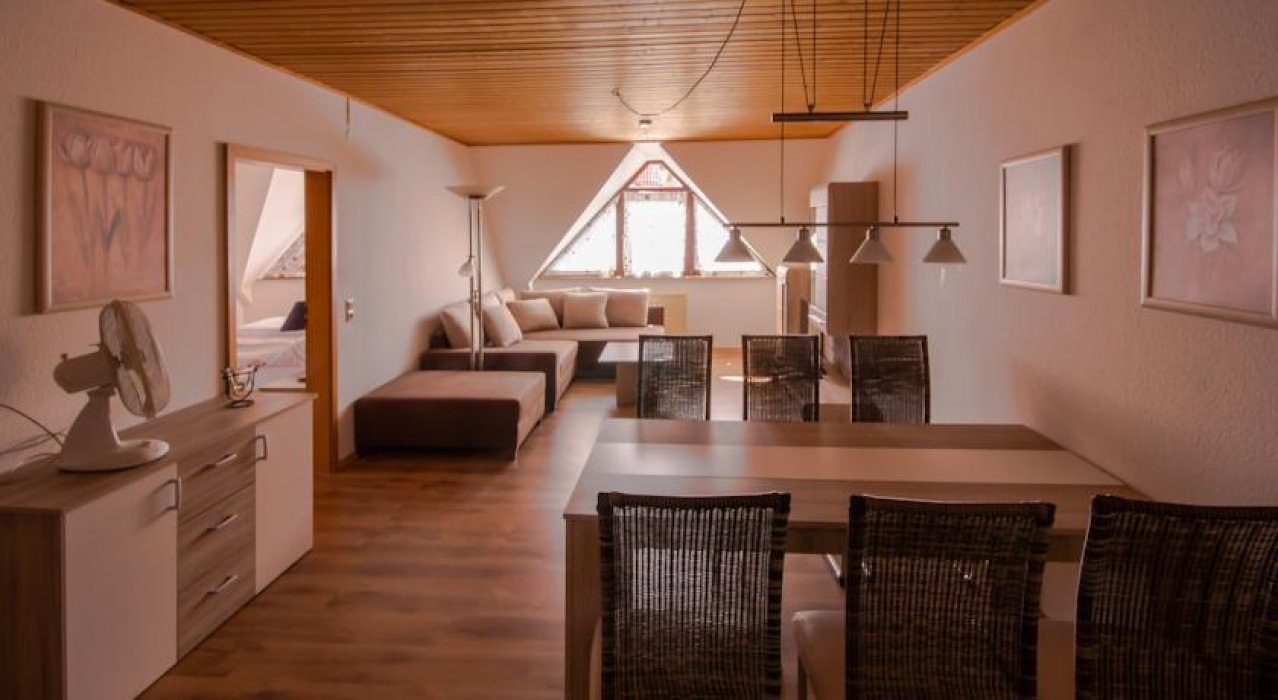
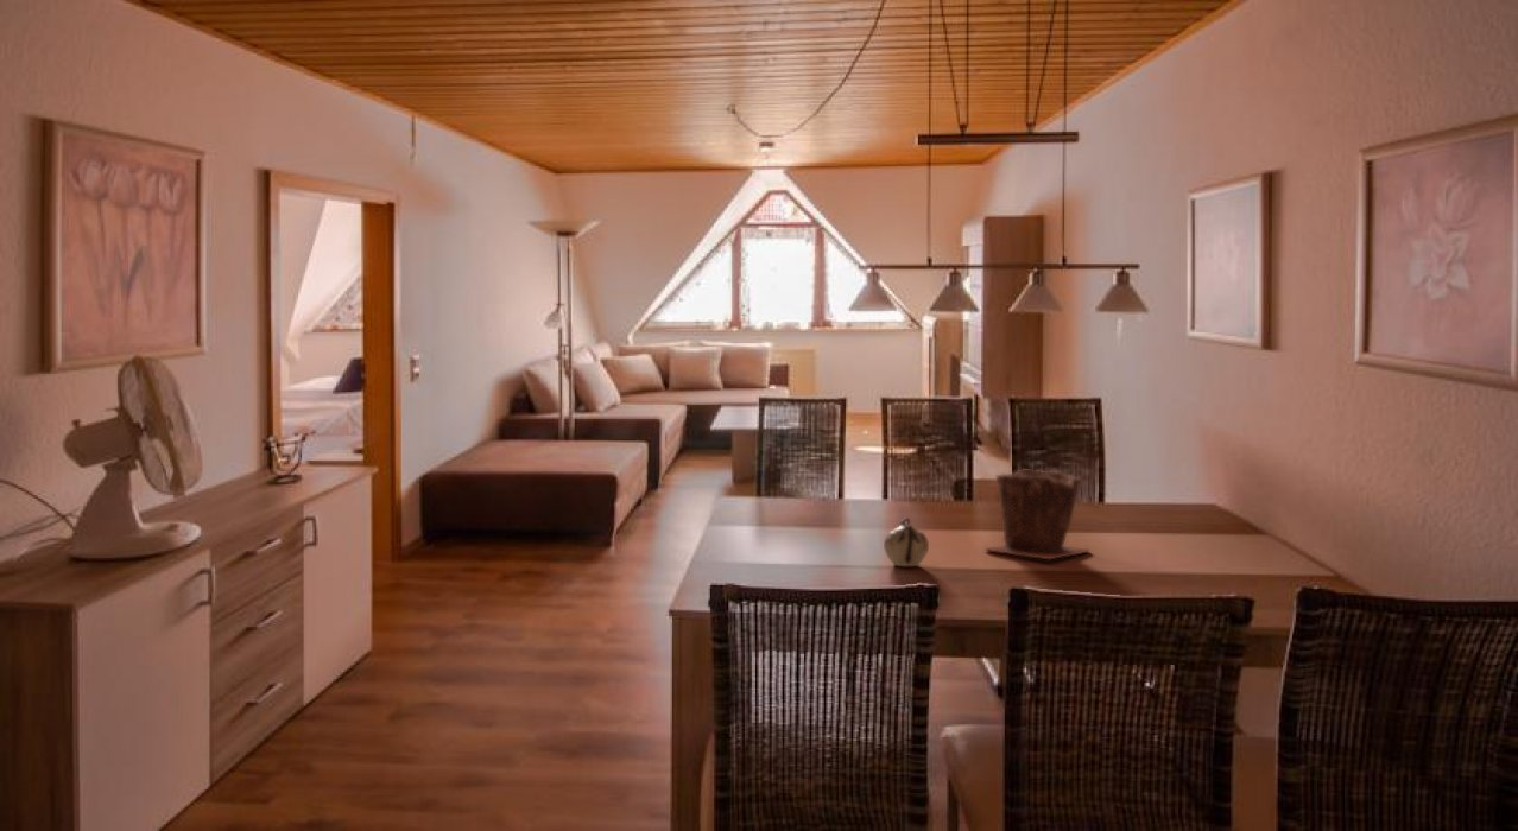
+ teapot [883,516,930,567]
+ plant pot [983,469,1092,560]
